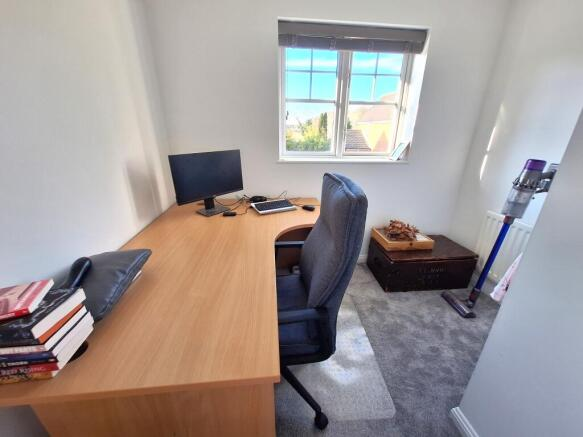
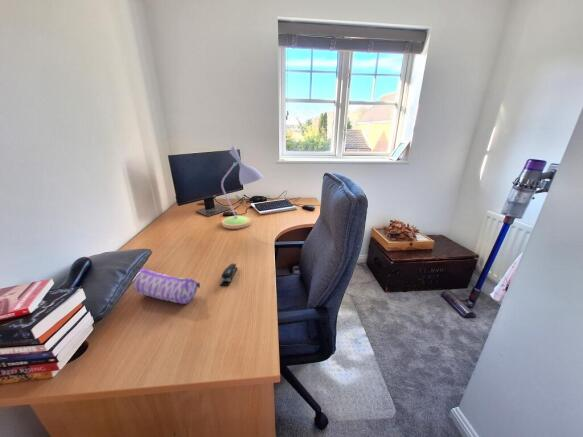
+ pencil case [133,267,201,305]
+ stapler [219,263,238,286]
+ desk lamp [220,144,264,230]
